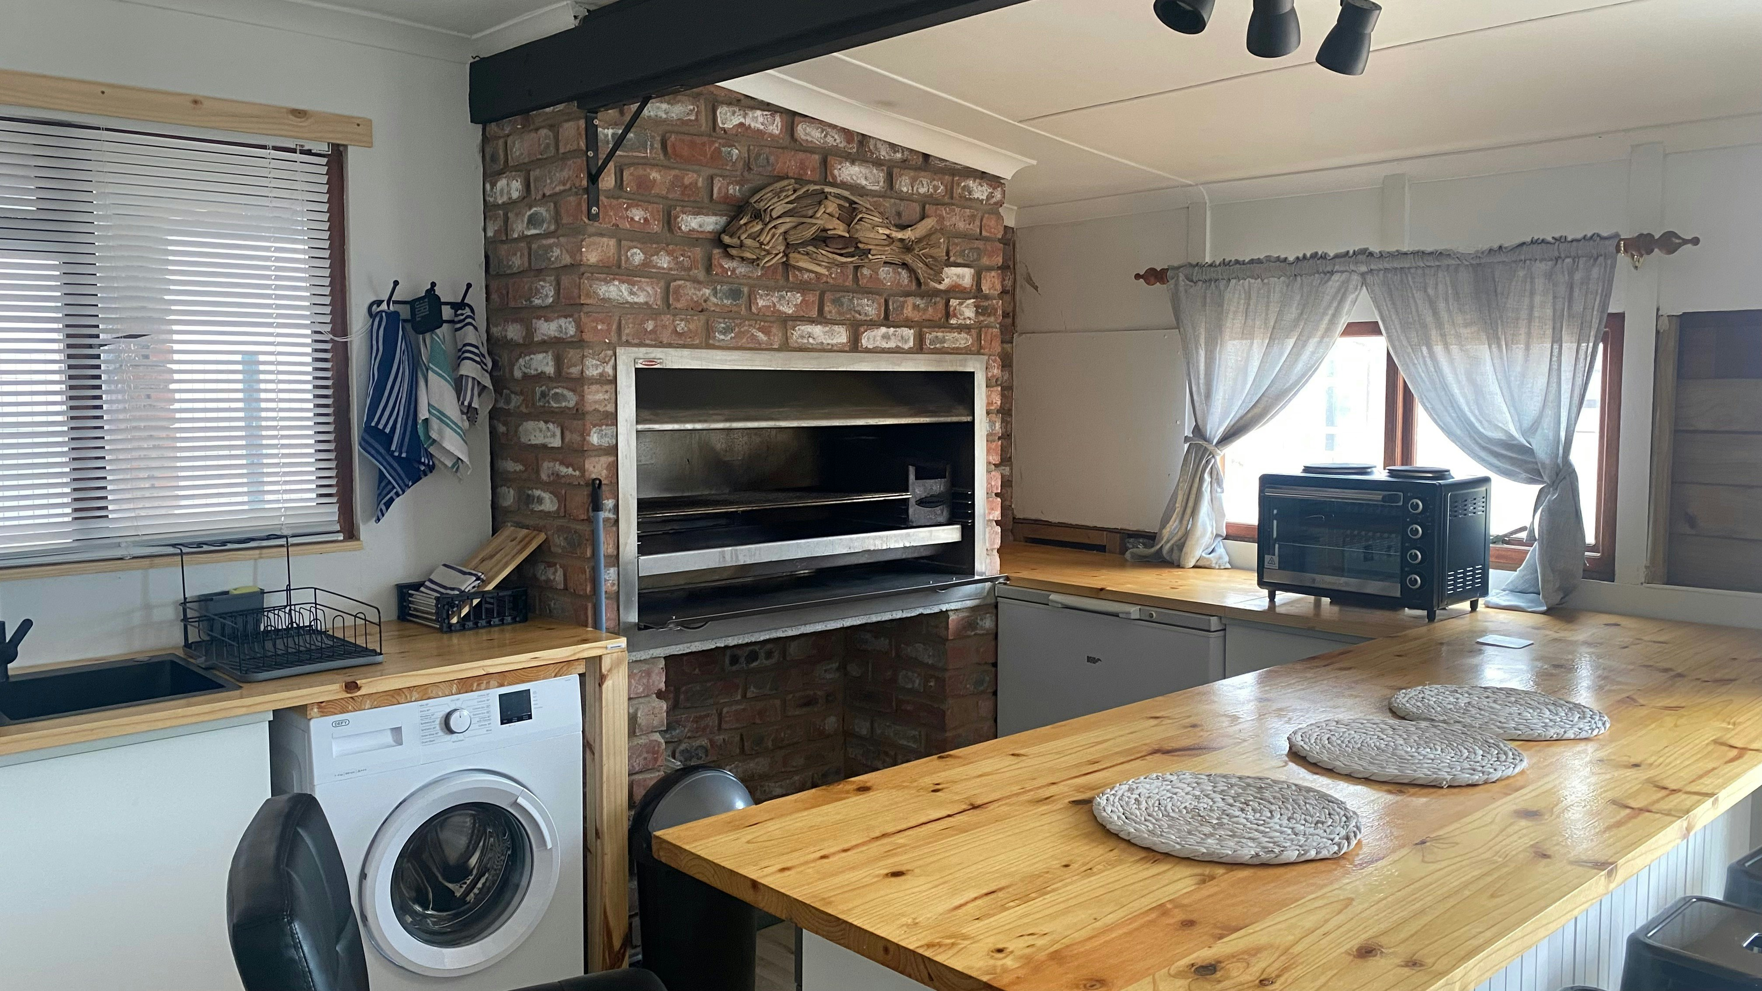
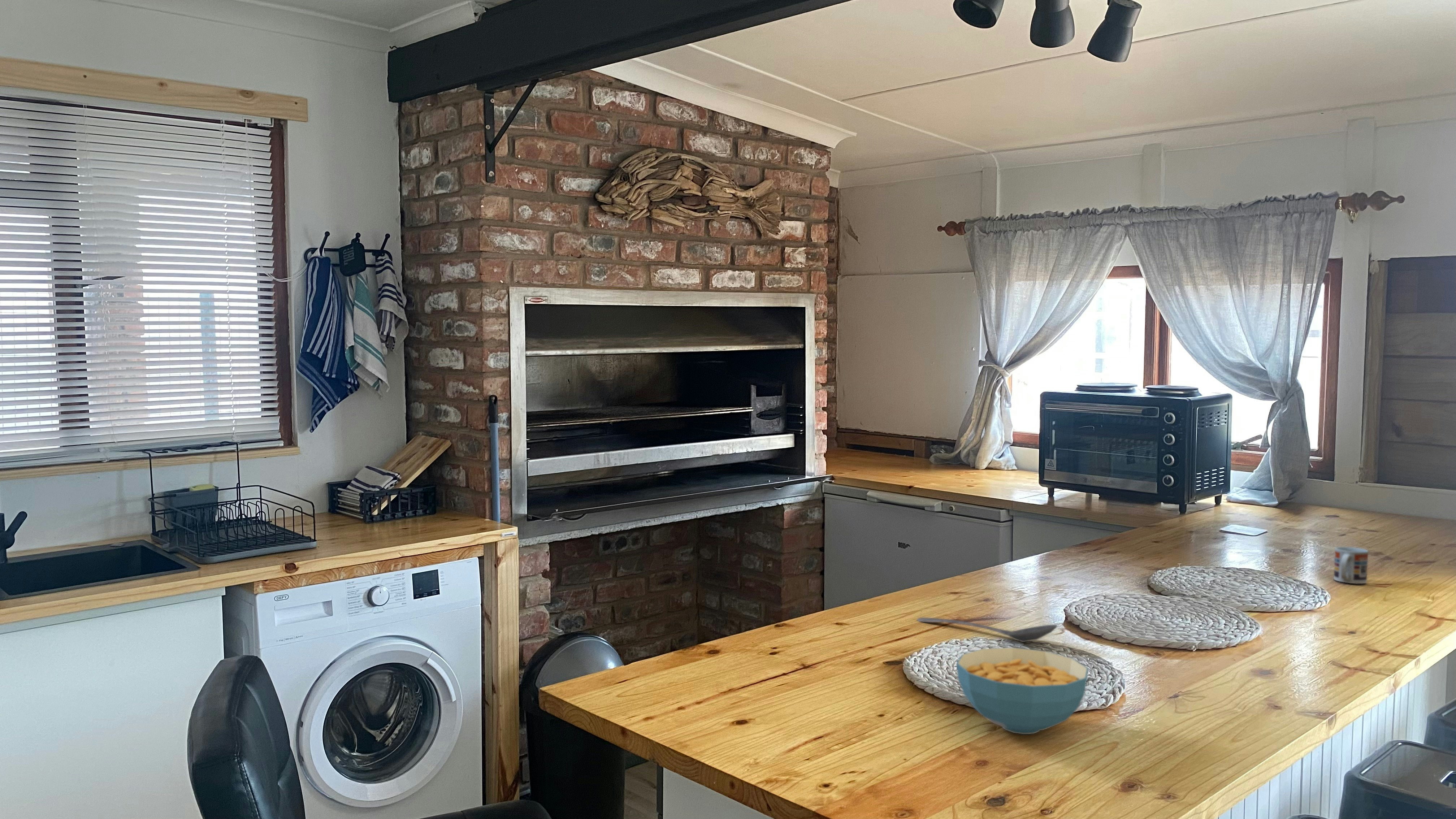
+ stirrer [917,617,1058,642]
+ cereal bowl [956,647,1089,735]
+ cup [1333,546,1369,584]
